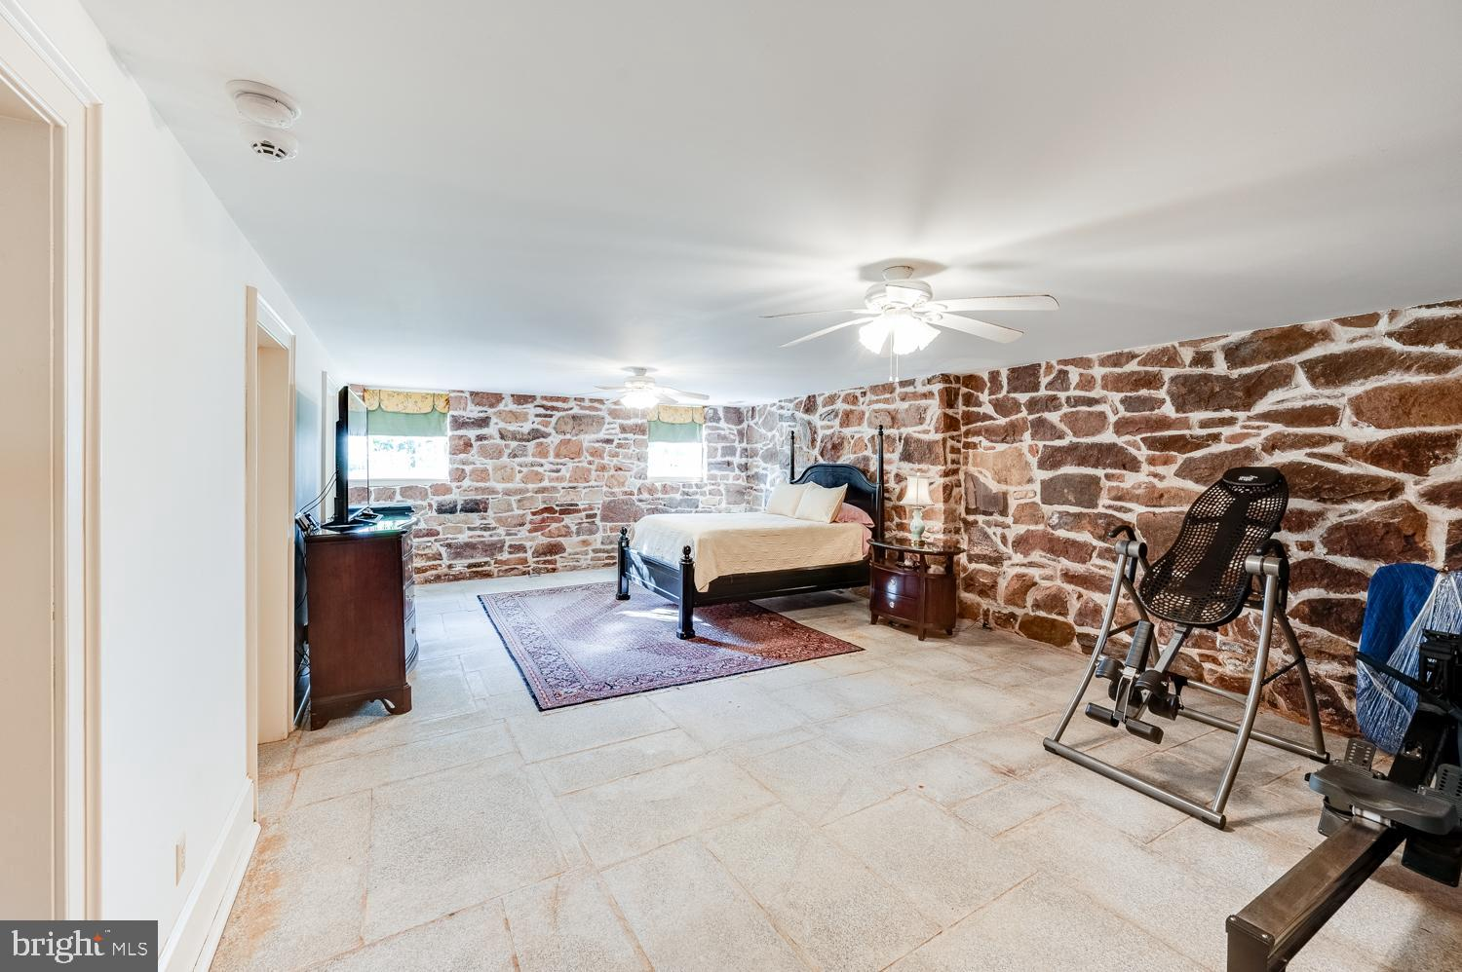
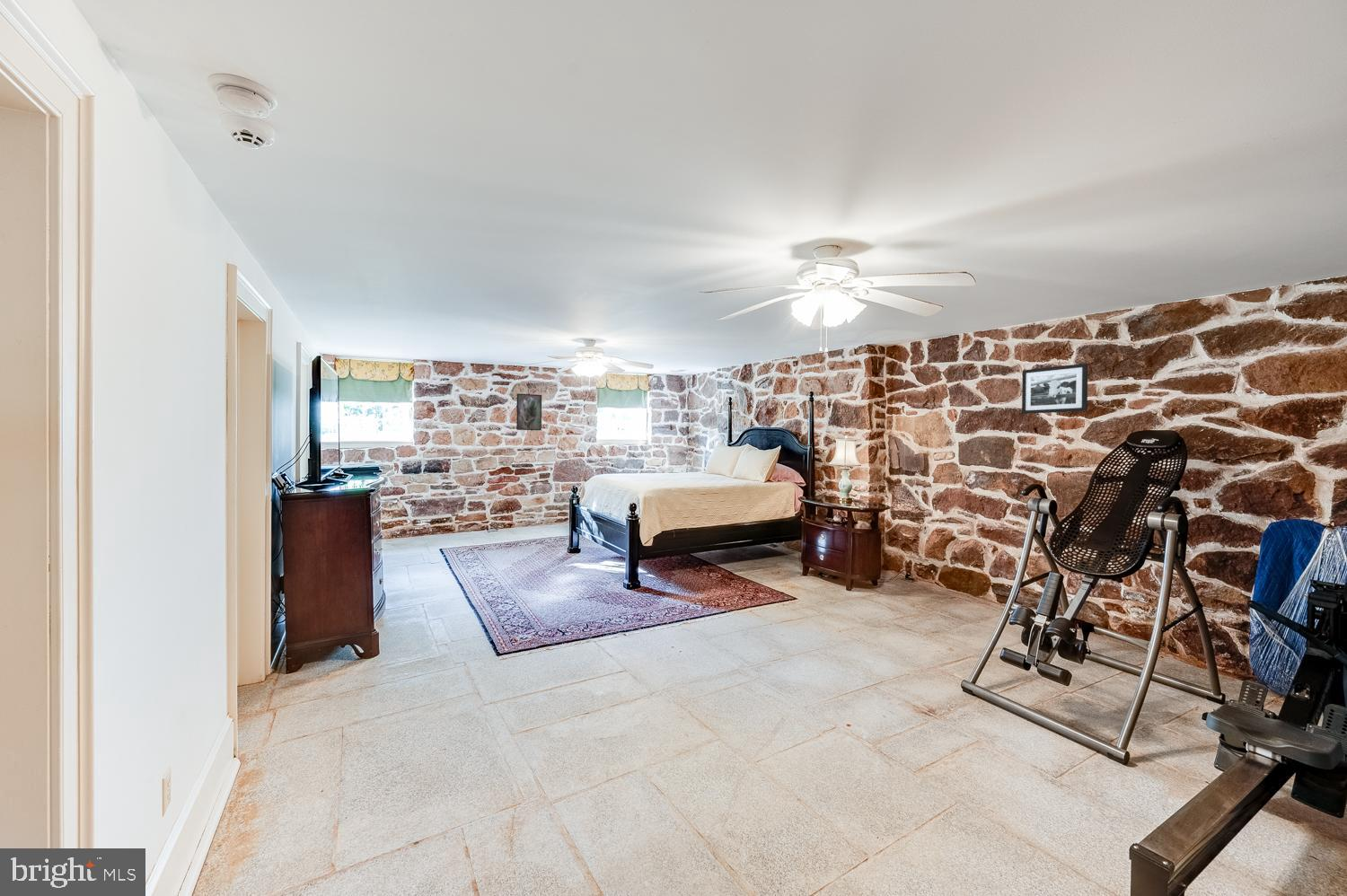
+ picture frame [1021,363,1088,415]
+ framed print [515,392,542,431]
